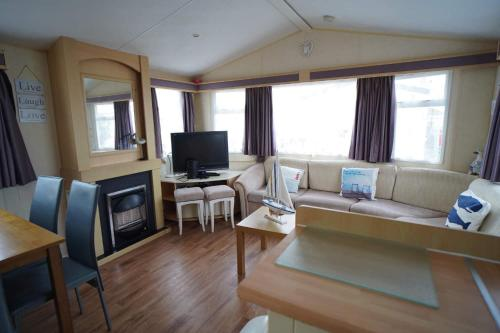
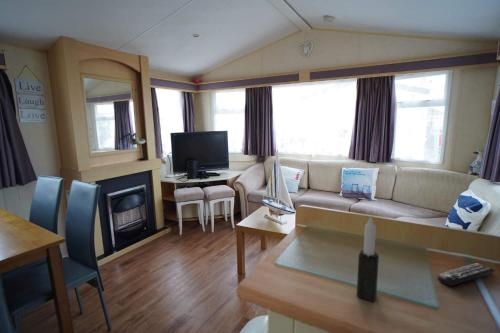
+ candle [356,214,380,302]
+ remote control [437,262,496,287]
